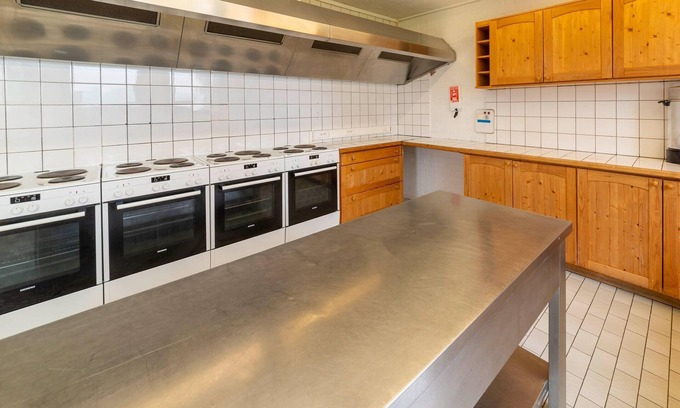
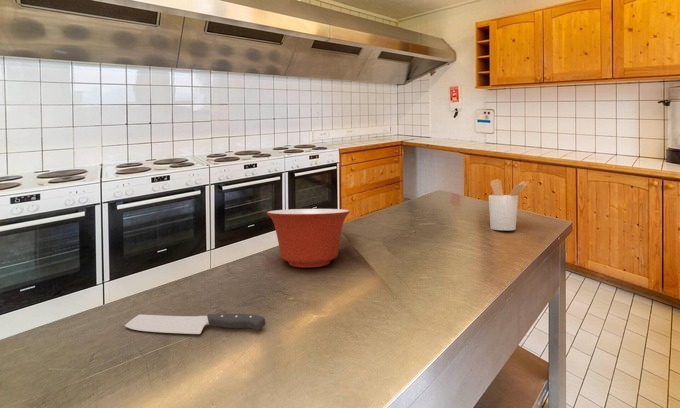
+ kitchen knife [124,313,267,335]
+ mixing bowl [266,208,351,268]
+ utensil holder [488,178,531,231]
